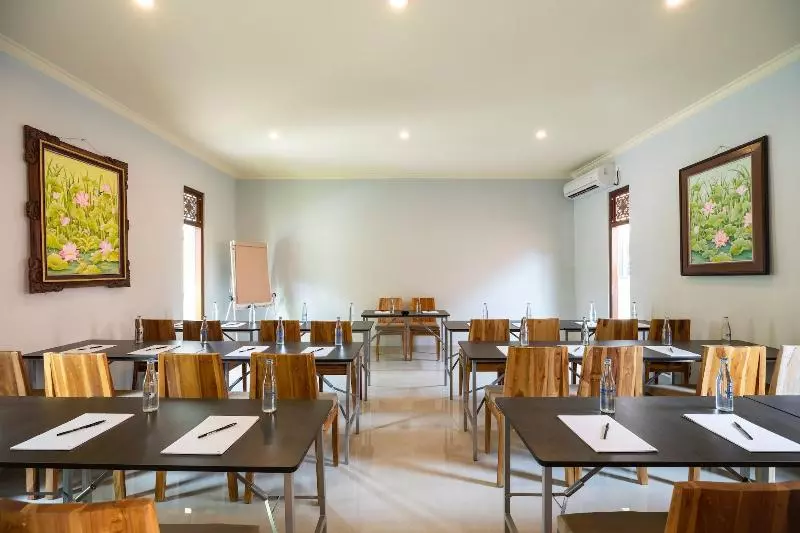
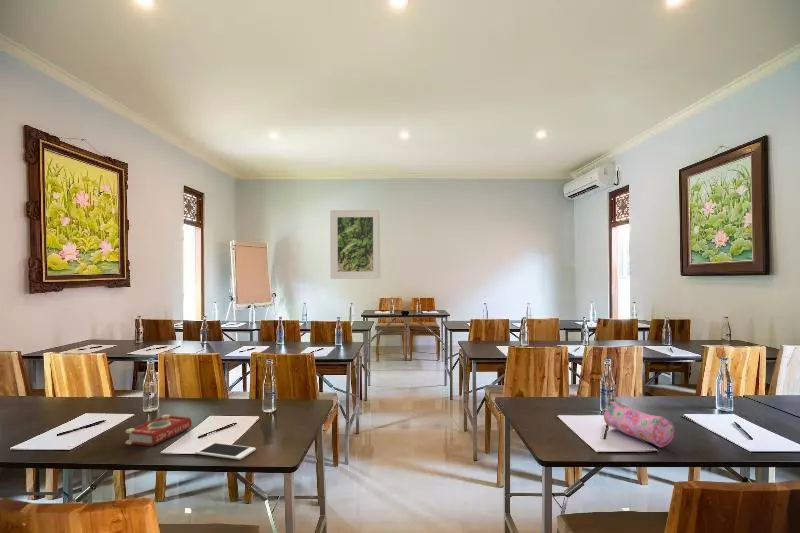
+ cell phone [194,442,257,461]
+ book [125,413,193,447]
+ pencil case [600,401,675,448]
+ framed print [329,209,382,280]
